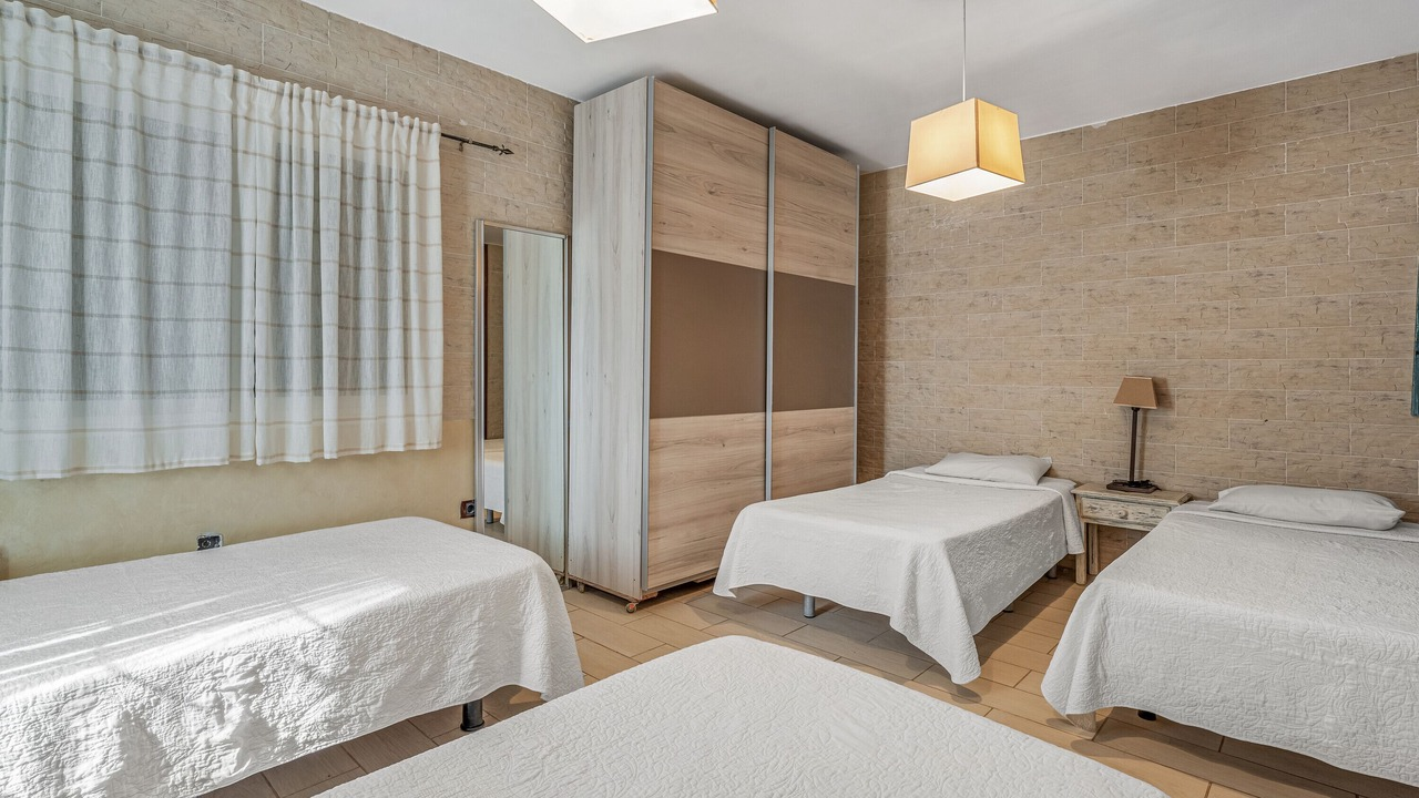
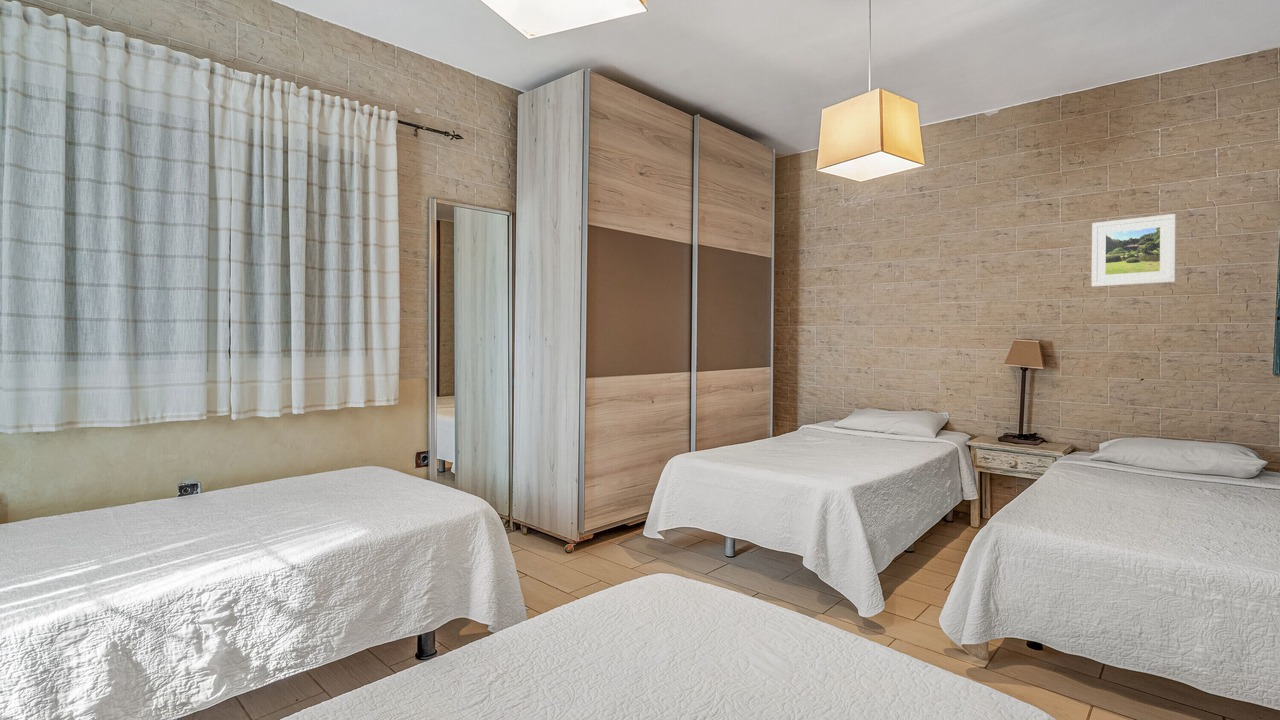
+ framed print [1091,213,1177,288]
